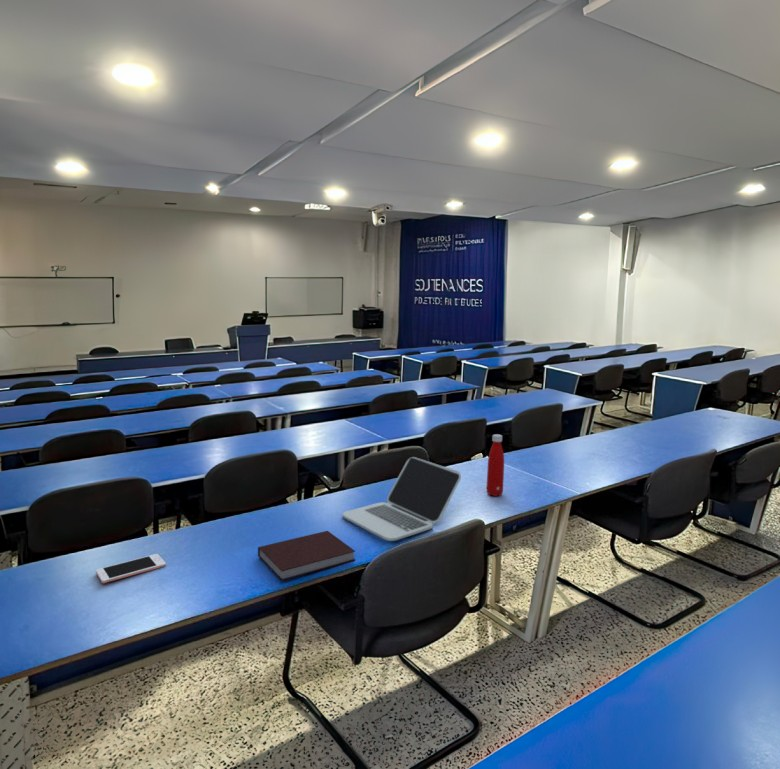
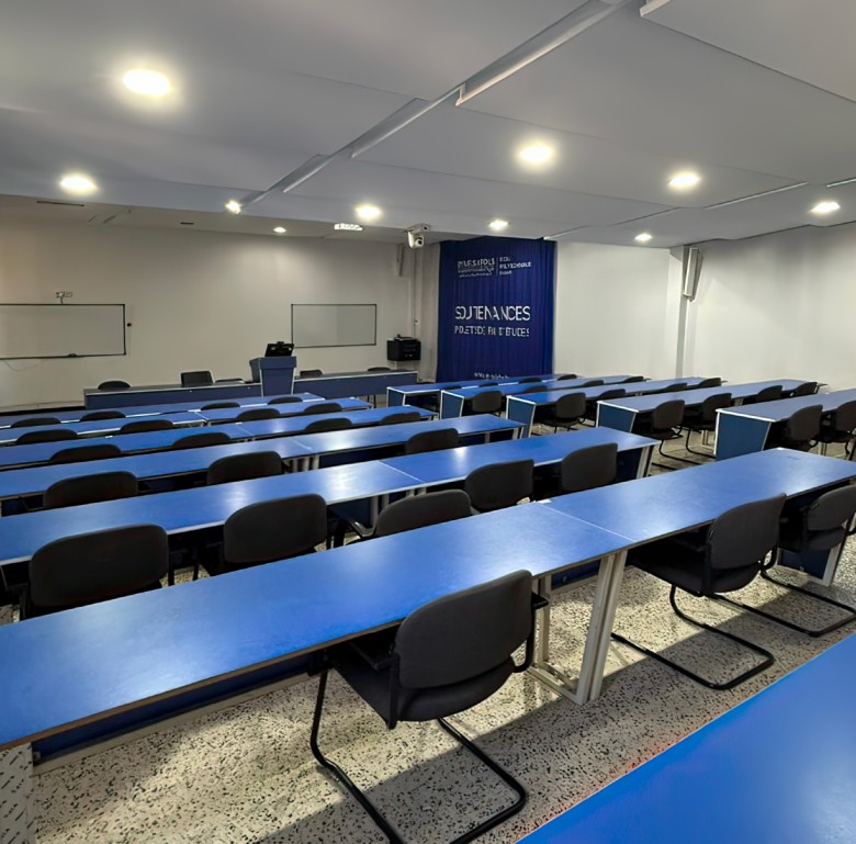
- bottle [486,433,505,497]
- laptop [342,456,462,542]
- notebook [257,530,356,582]
- cell phone [95,553,167,584]
